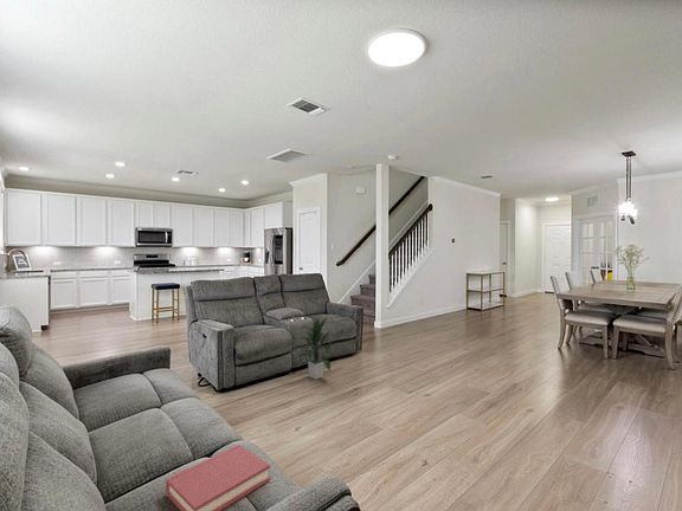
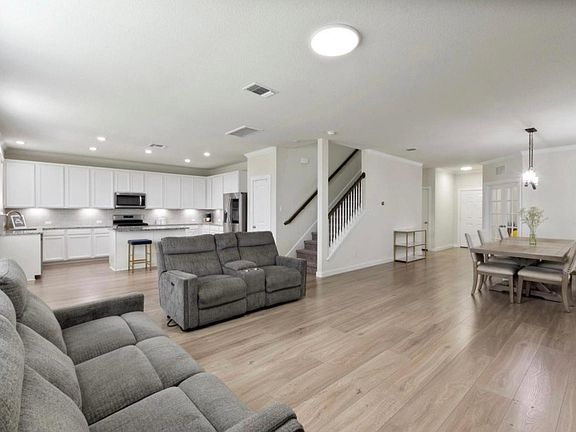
- hardback book [165,444,271,511]
- indoor plant [291,316,337,381]
